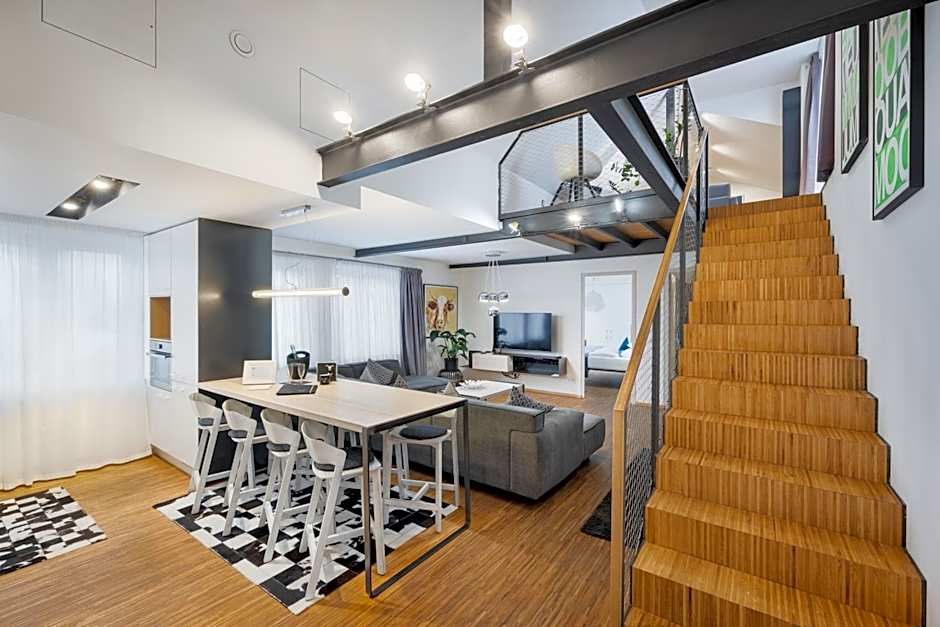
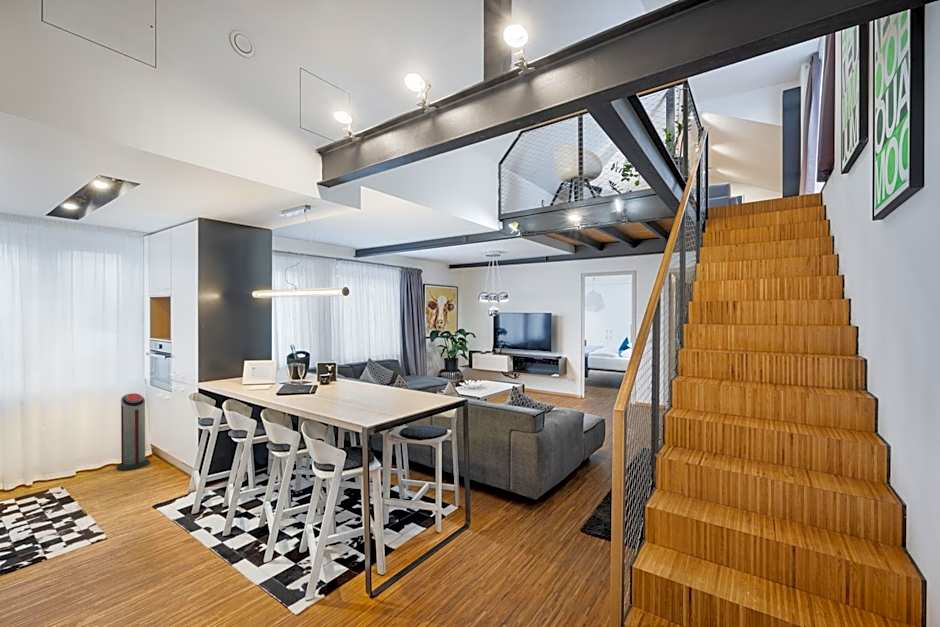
+ air purifier [116,392,151,472]
